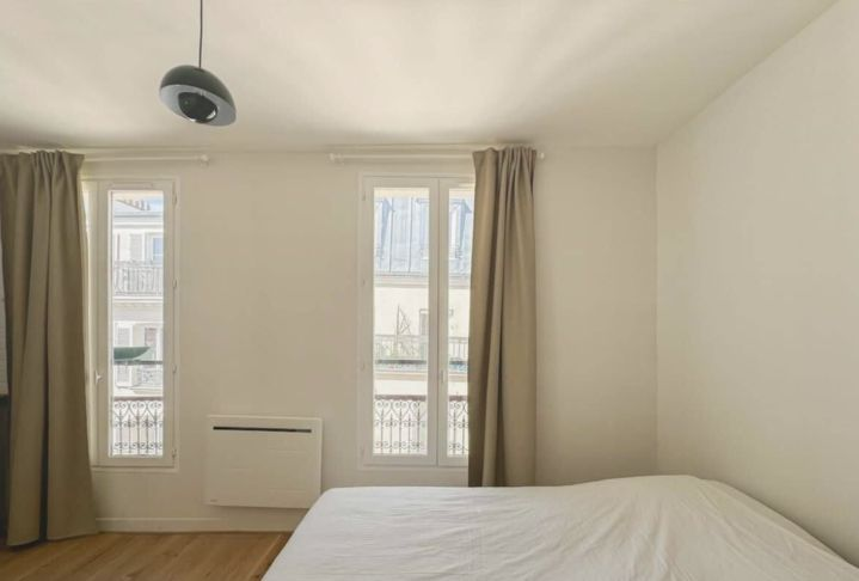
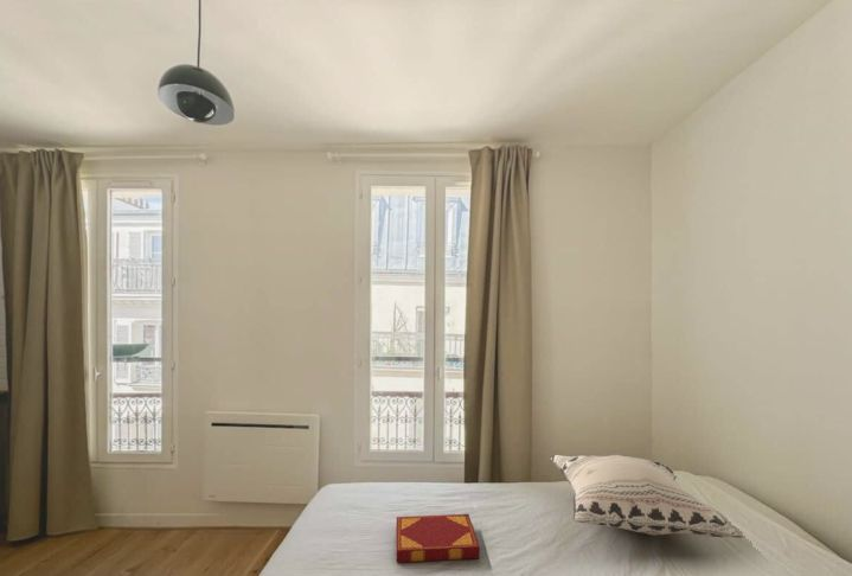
+ decorative pillow [549,454,744,539]
+ hardback book [396,513,481,564]
